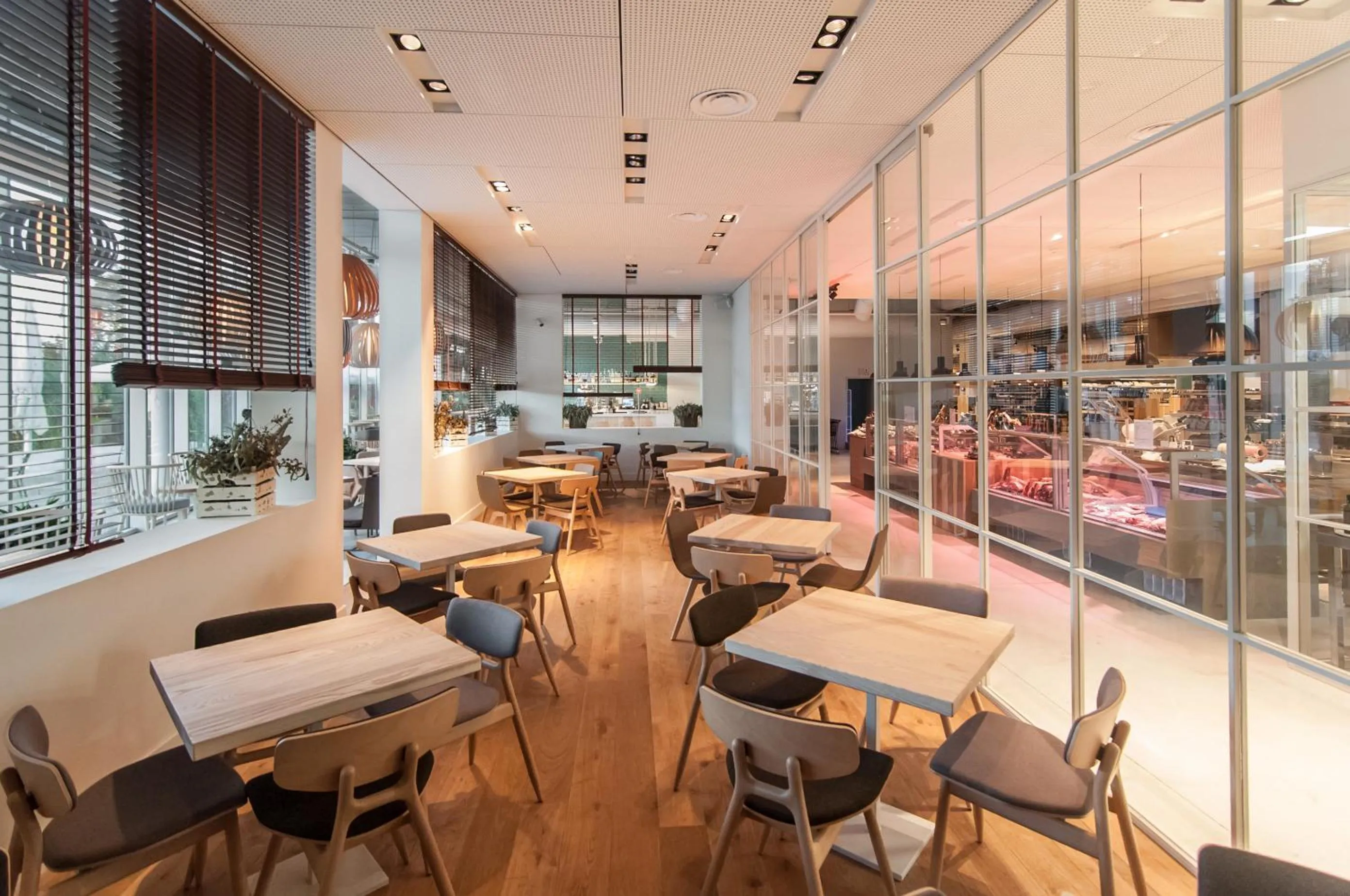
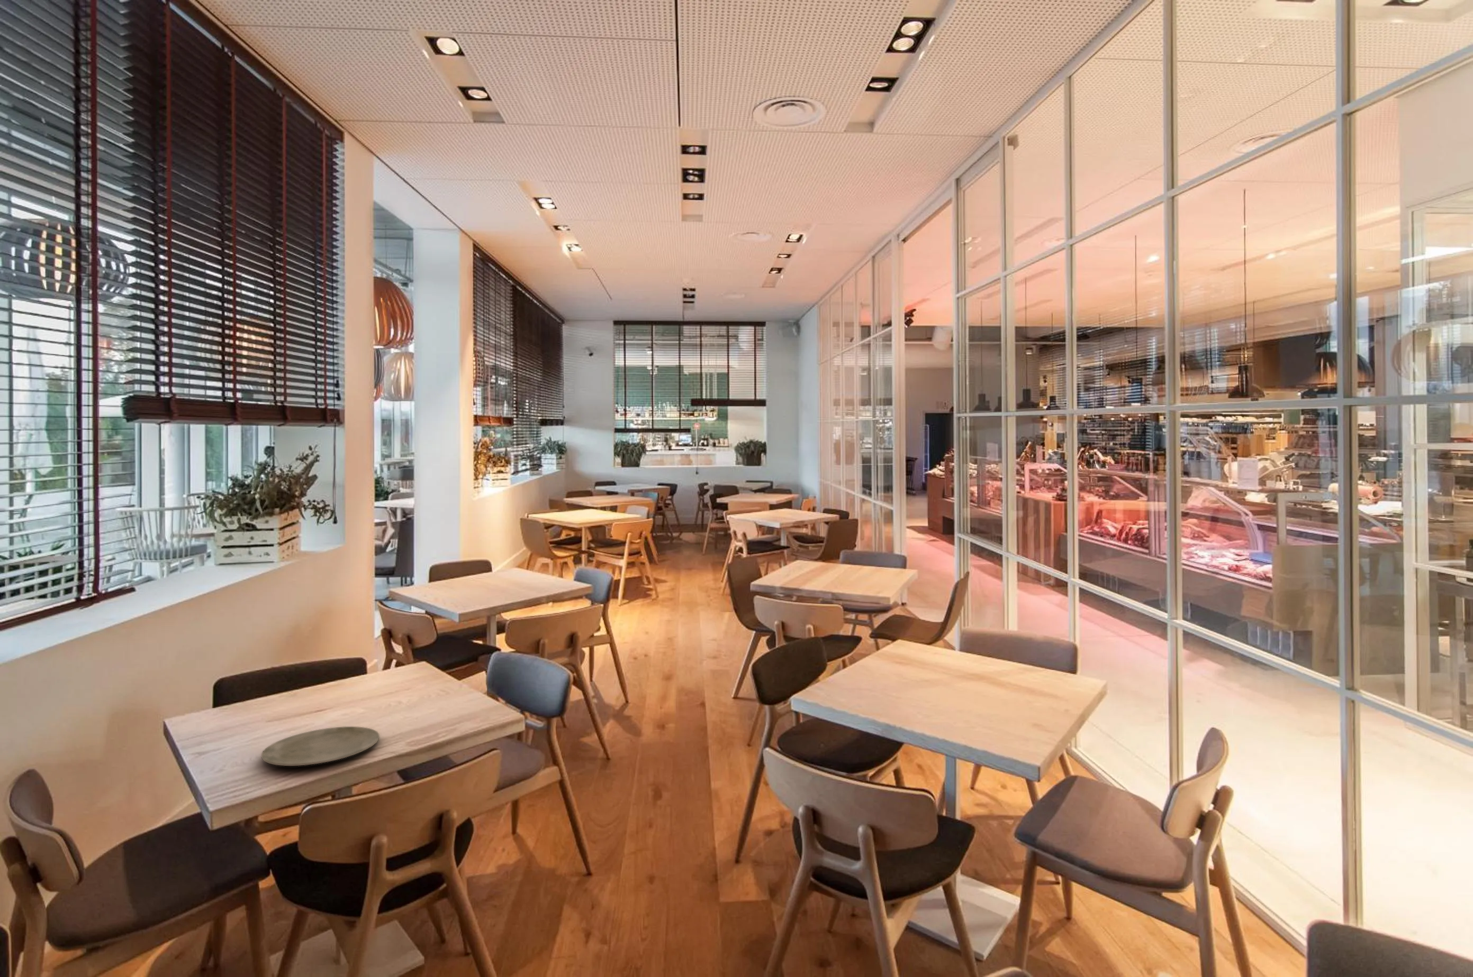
+ plate [261,726,380,767]
